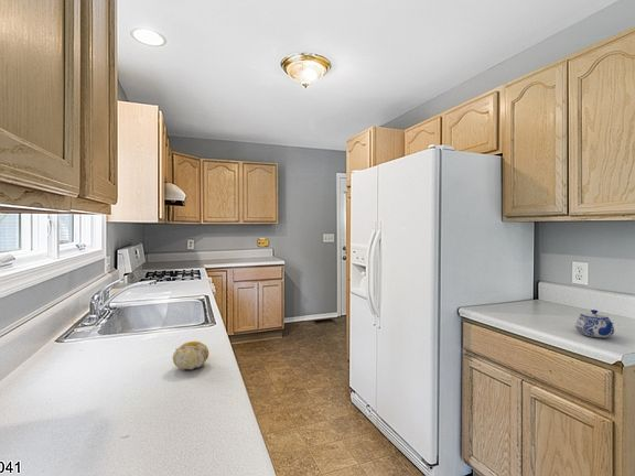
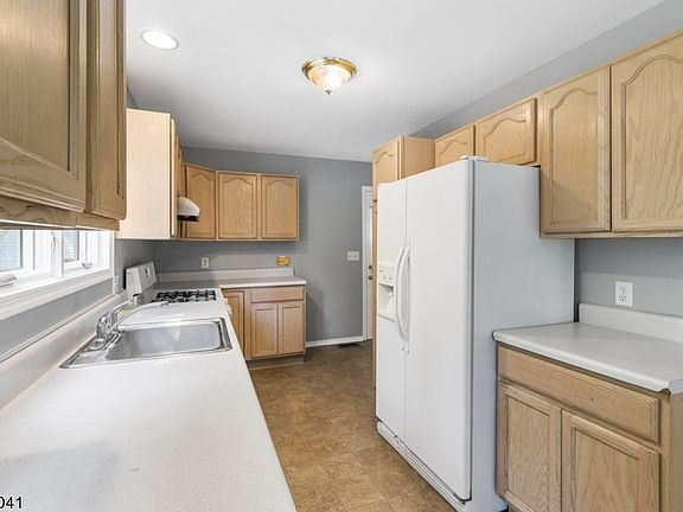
- fruit [172,340,209,370]
- teapot [574,309,615,339]
